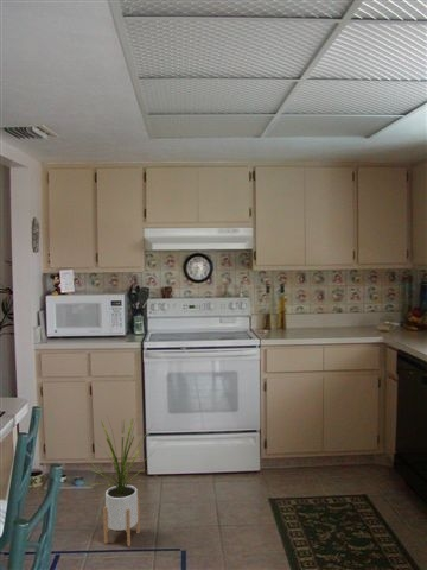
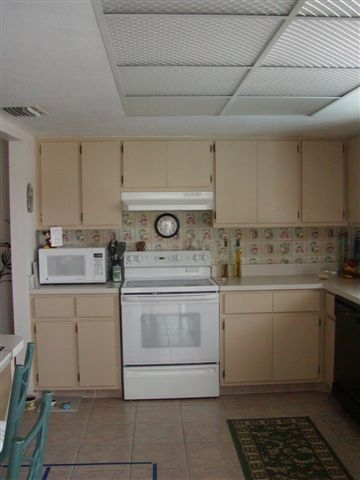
- house plant [85,414,154,547]
